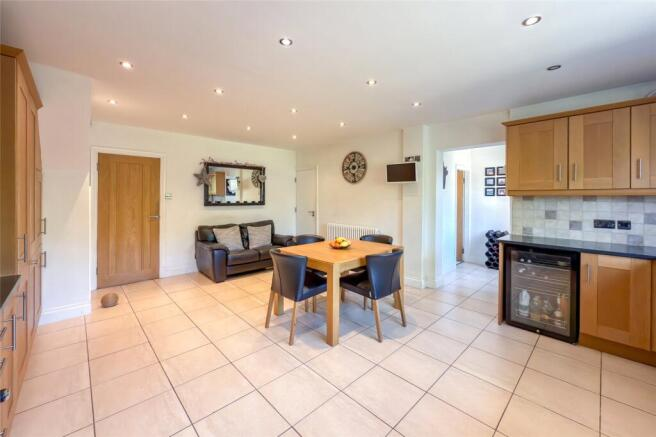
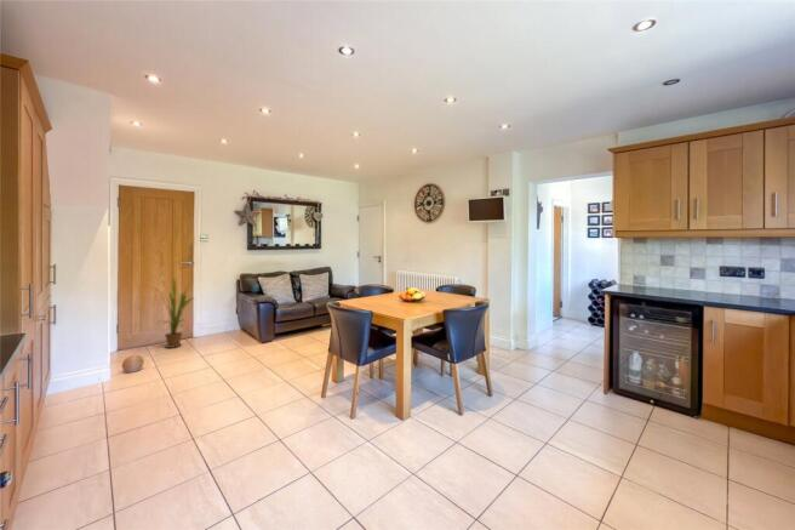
+ house plant [151,275,195,349]
